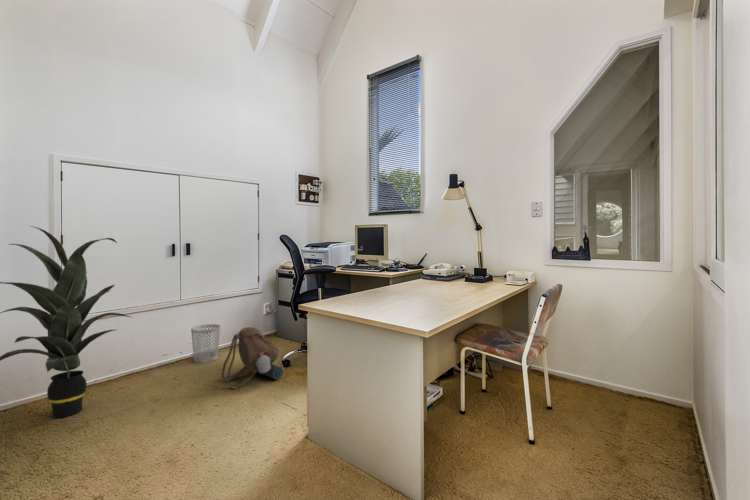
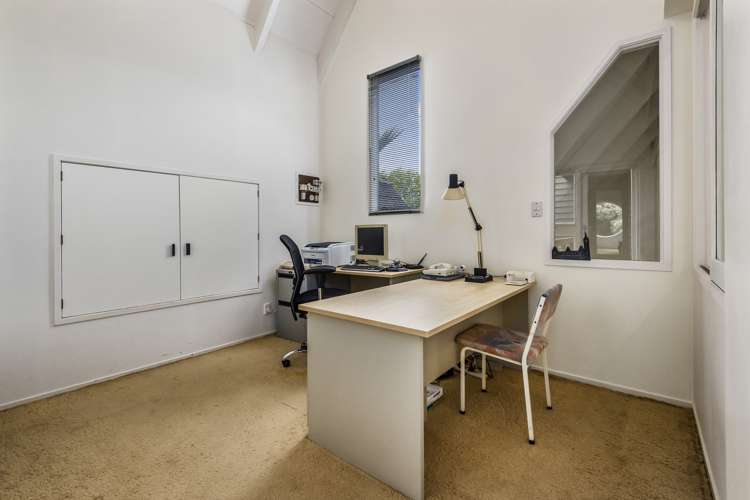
- indoor plant [0,225,134,419]
- backpack [221,326,284,390]
- wastebasket [190,323,221,364]
